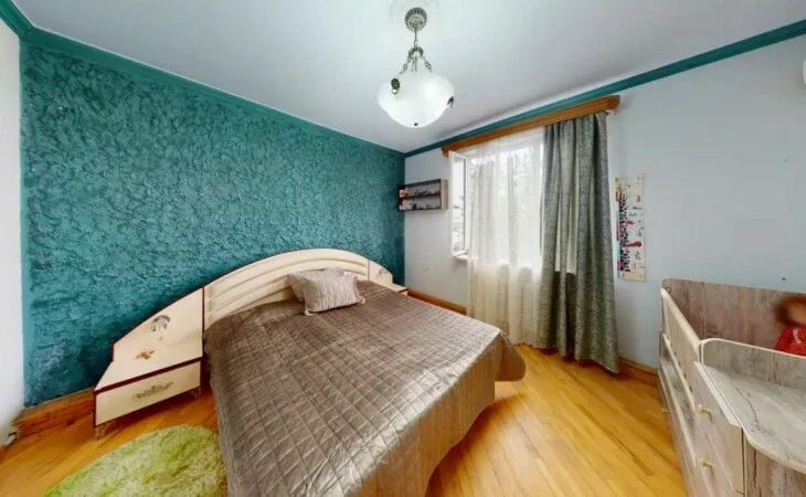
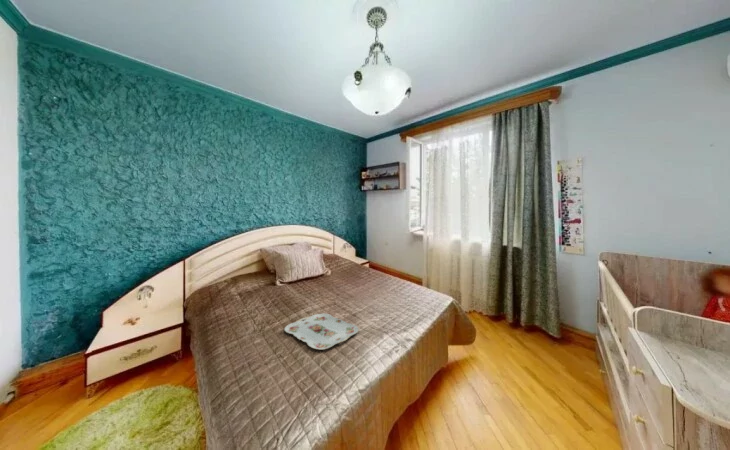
+ serving tray [283,313,360,351]
